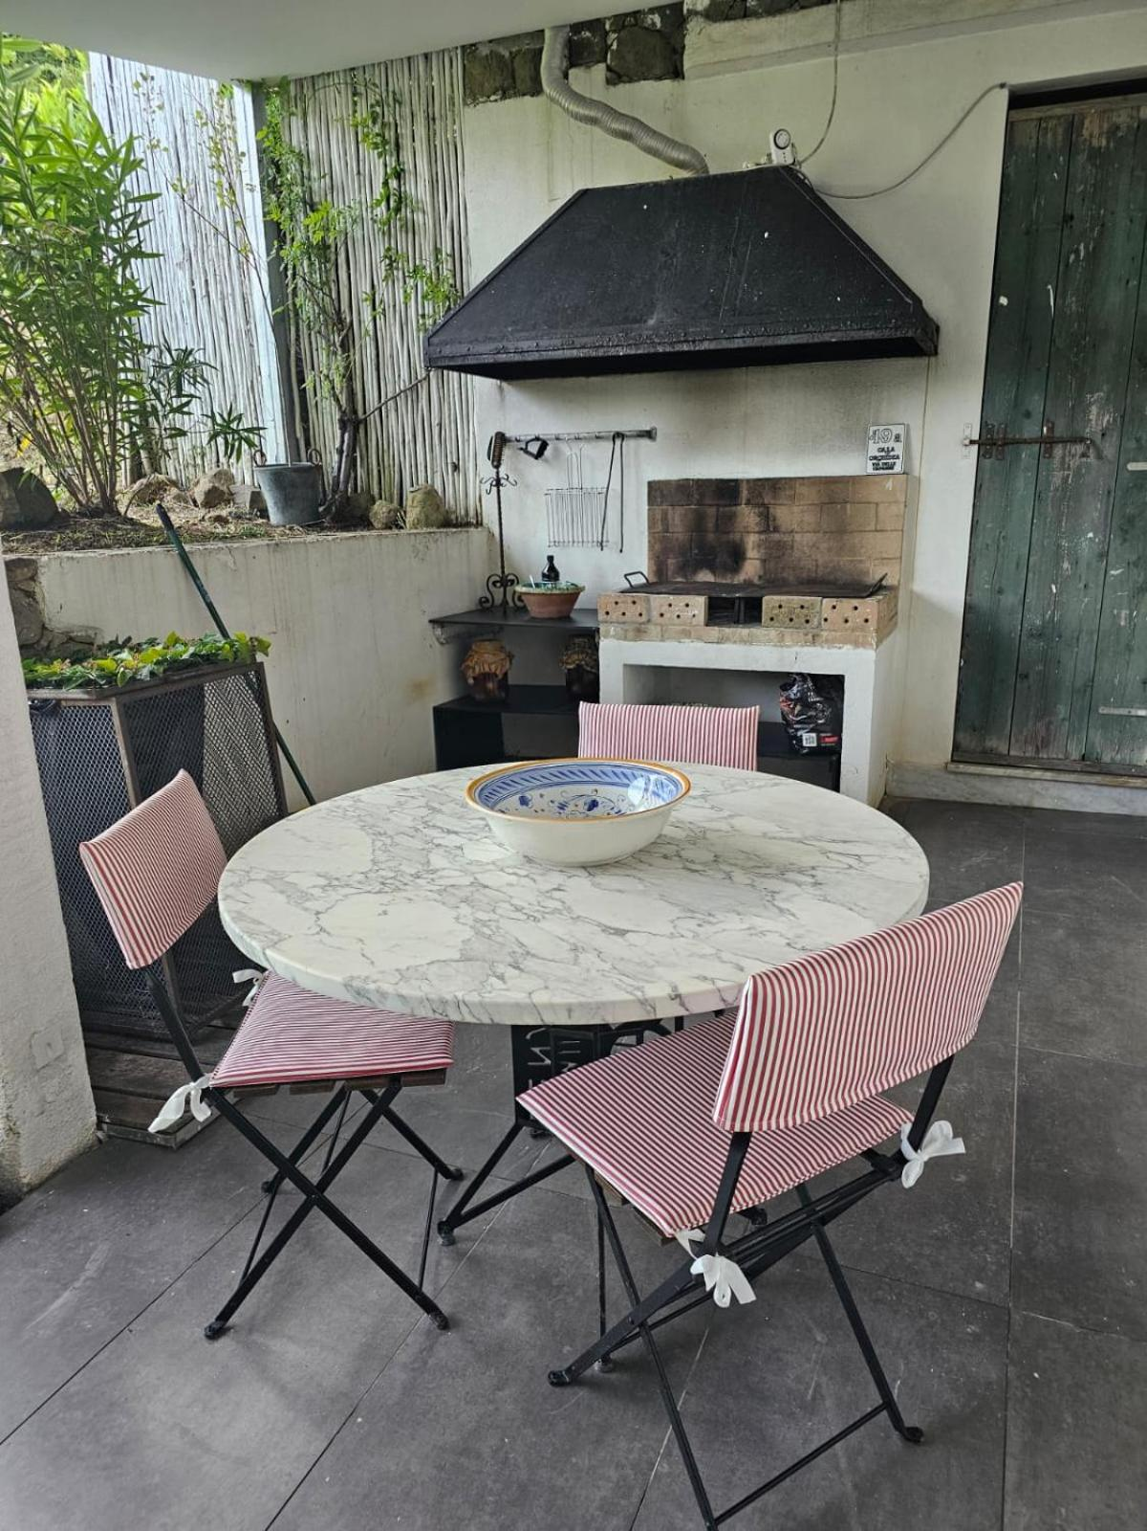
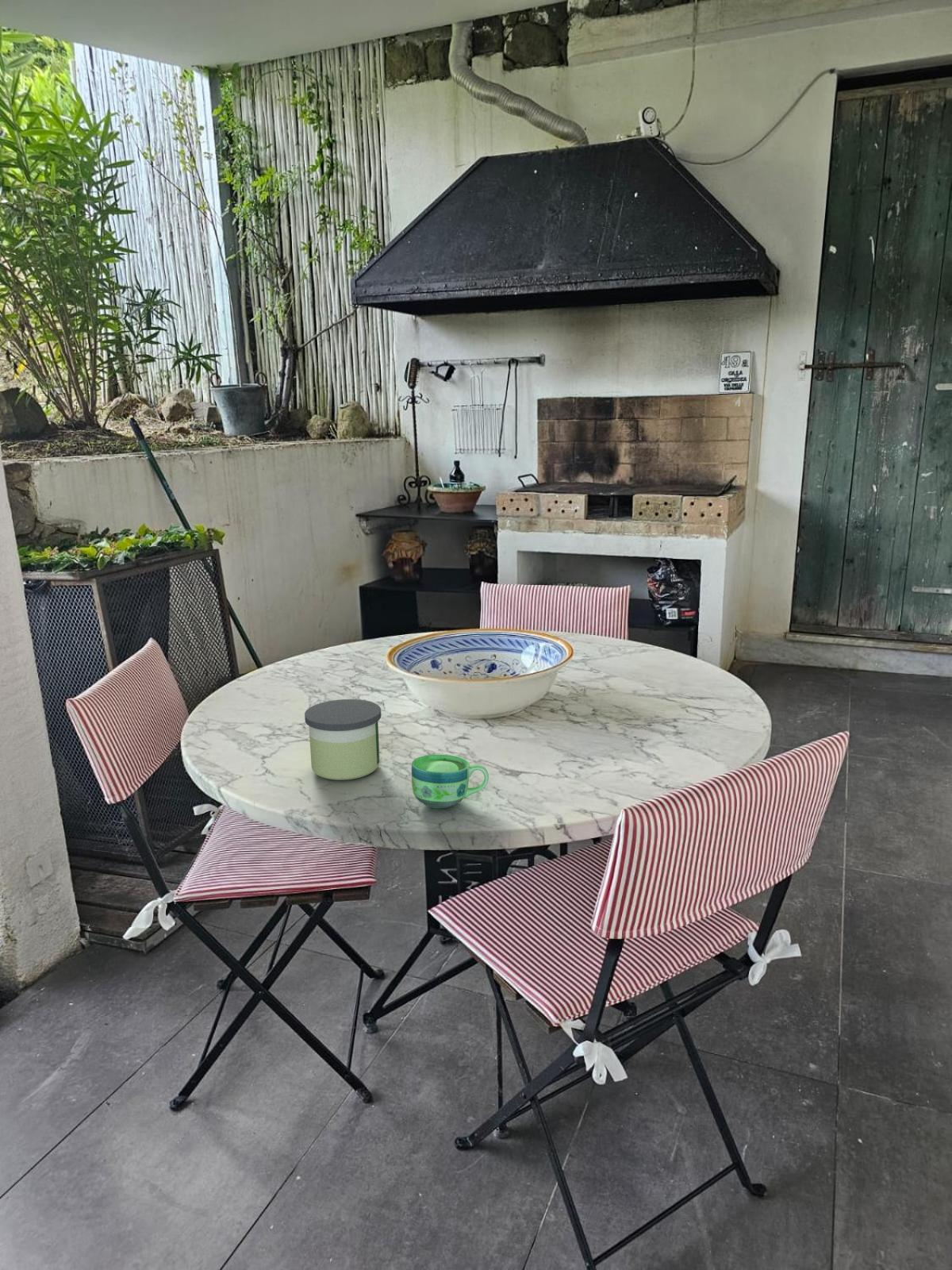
+ candle [304,698,382,781]
+ cup [411,754,489,809]
